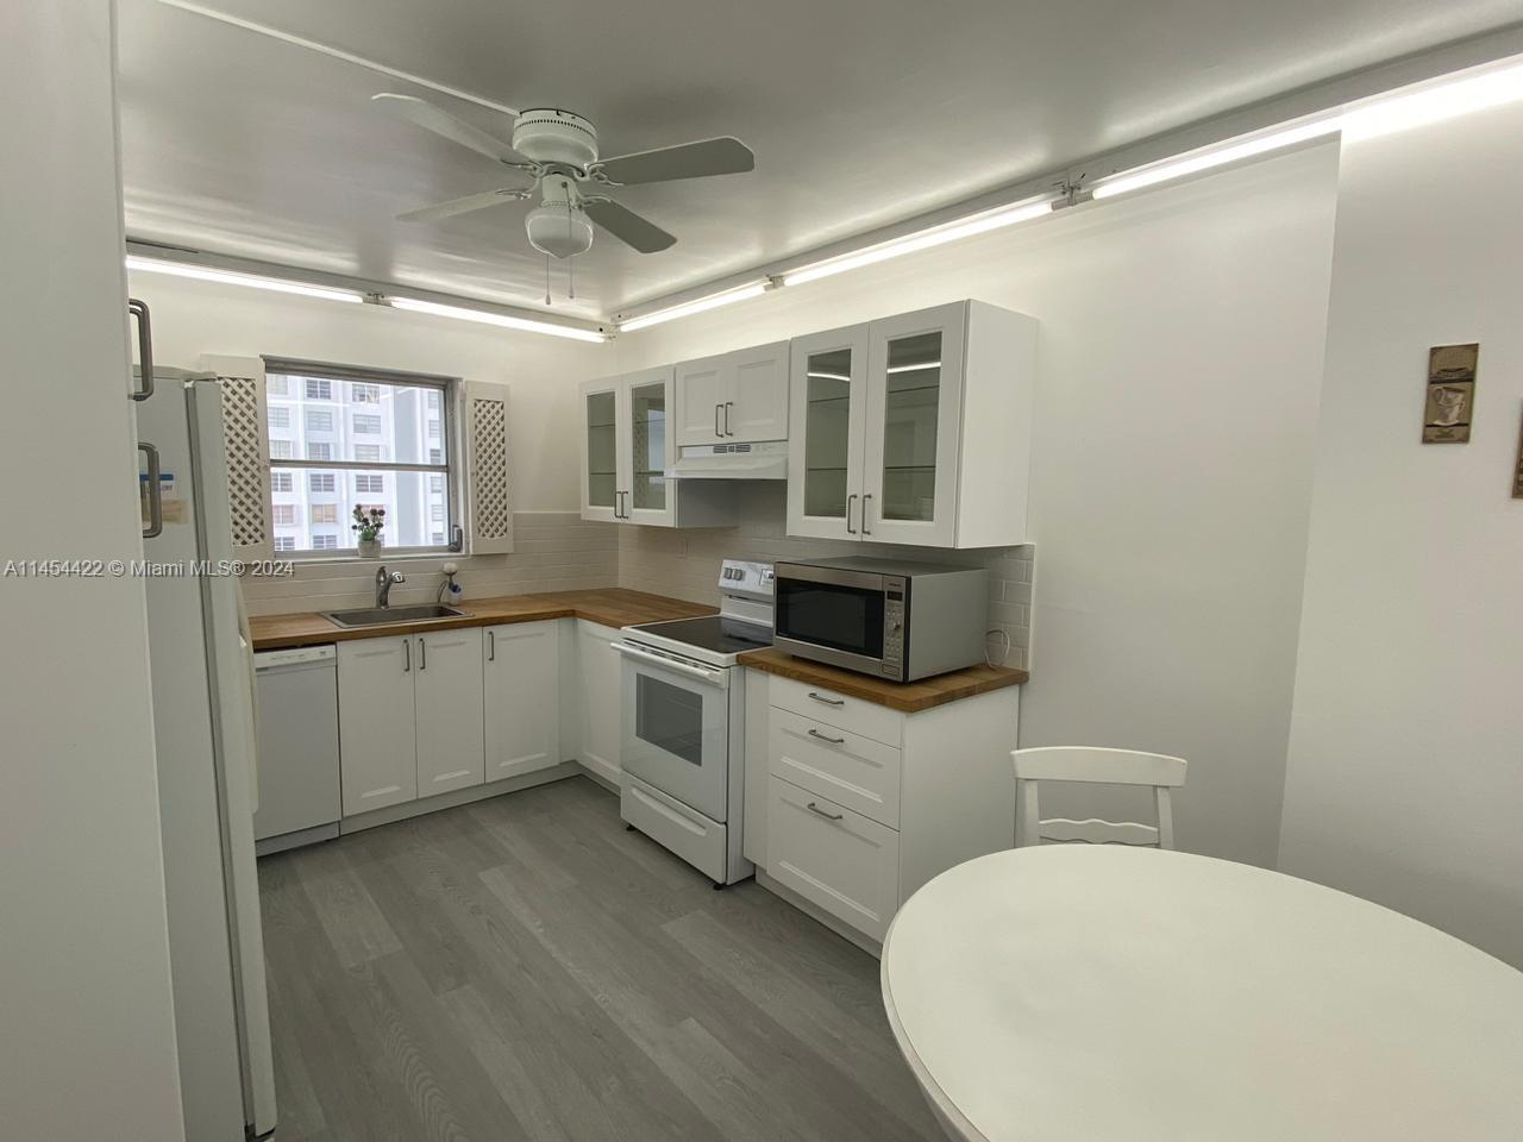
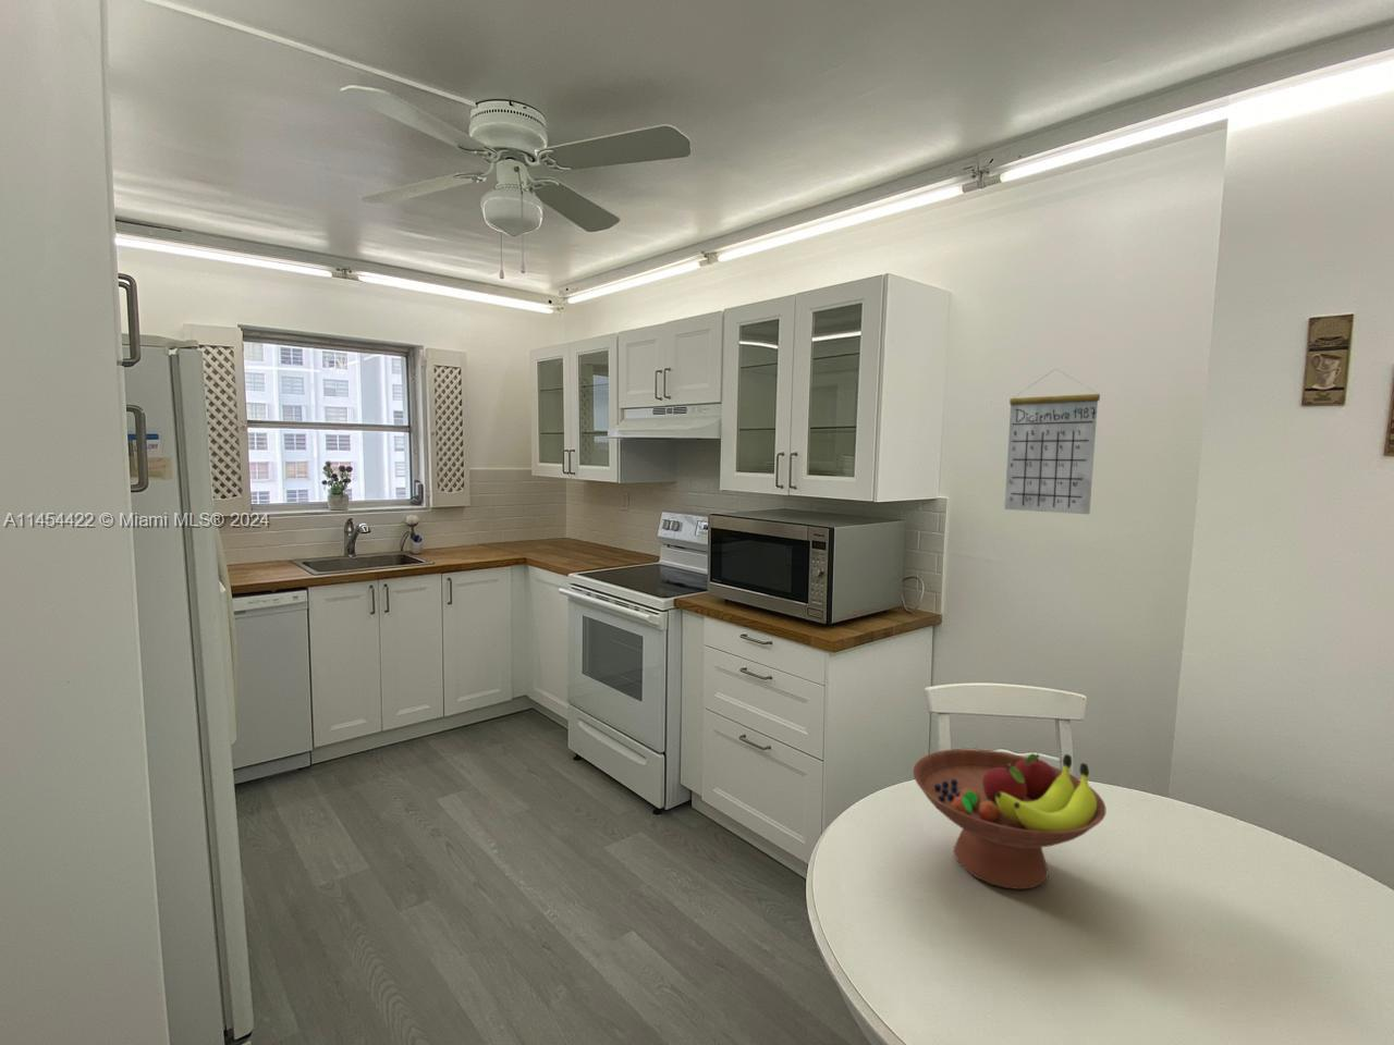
+ calendar [1003,368,1101,515]
+ fruit bowl [911,748,1106,890]
